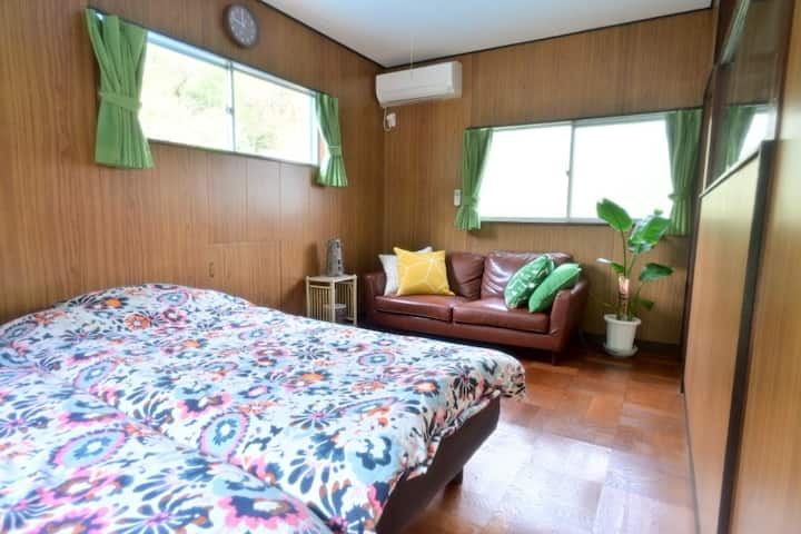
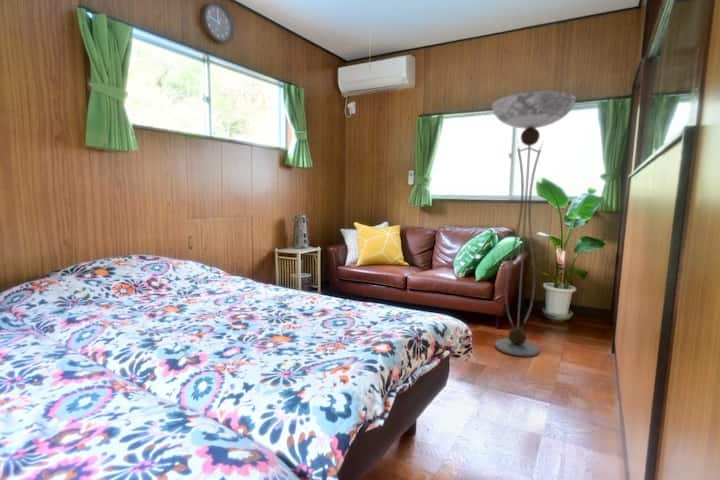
+ floor lamp [491,90,577,357]
